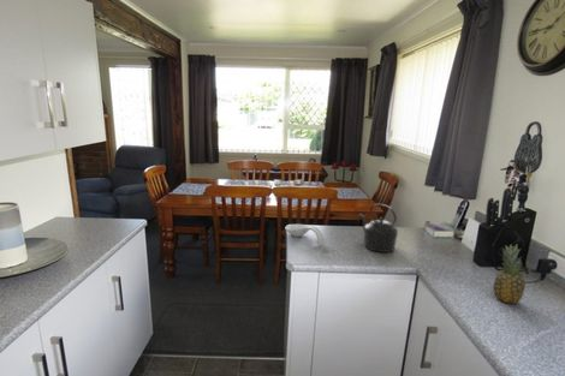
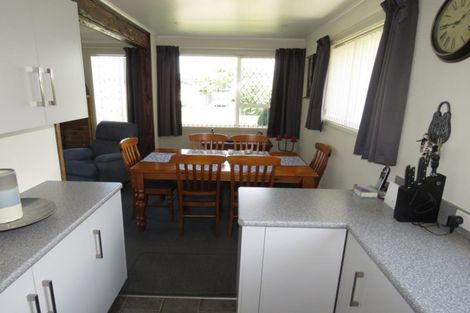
- fruit [492,244,527,305]
- spoon rest [284,223,326,246]
- kettle [358,203,399,253]
